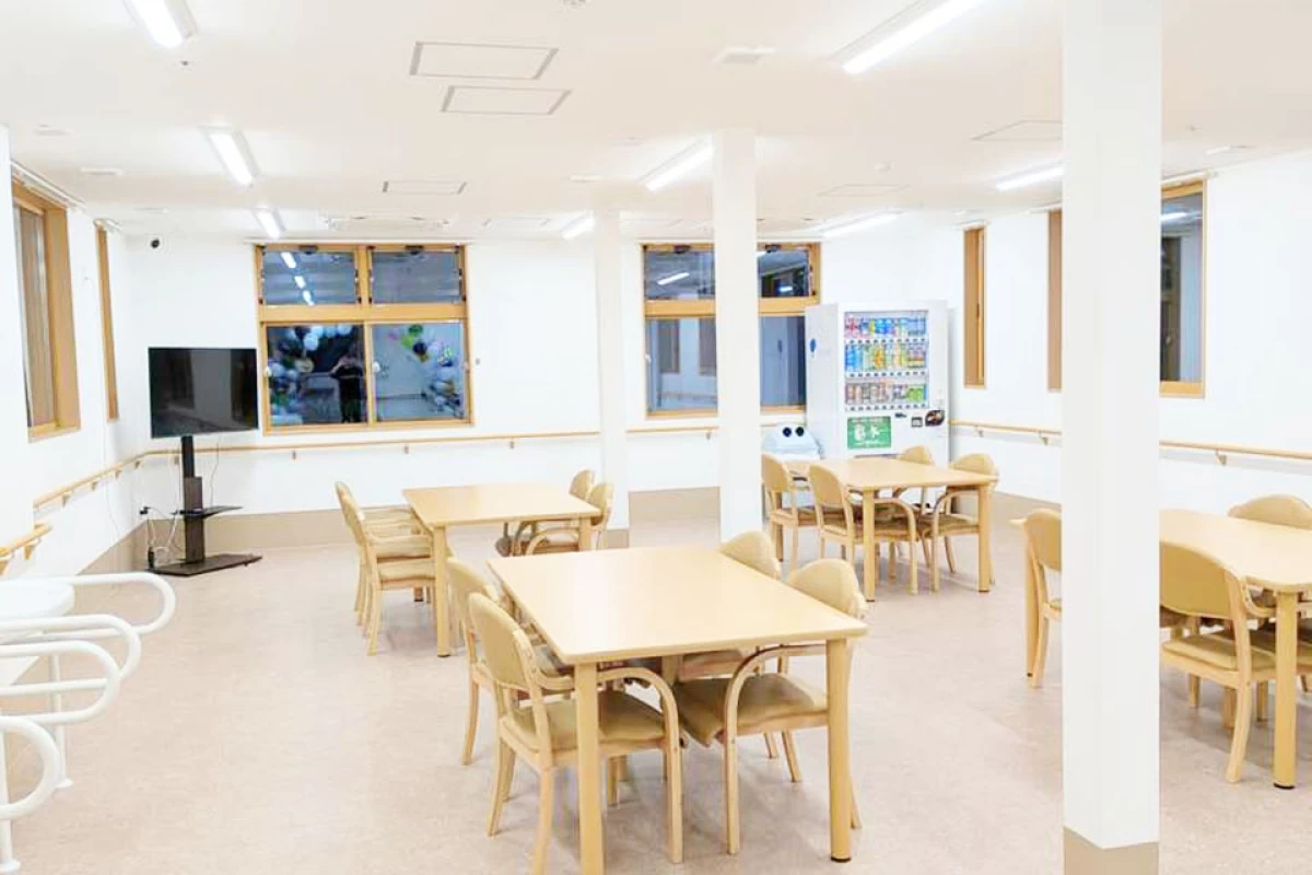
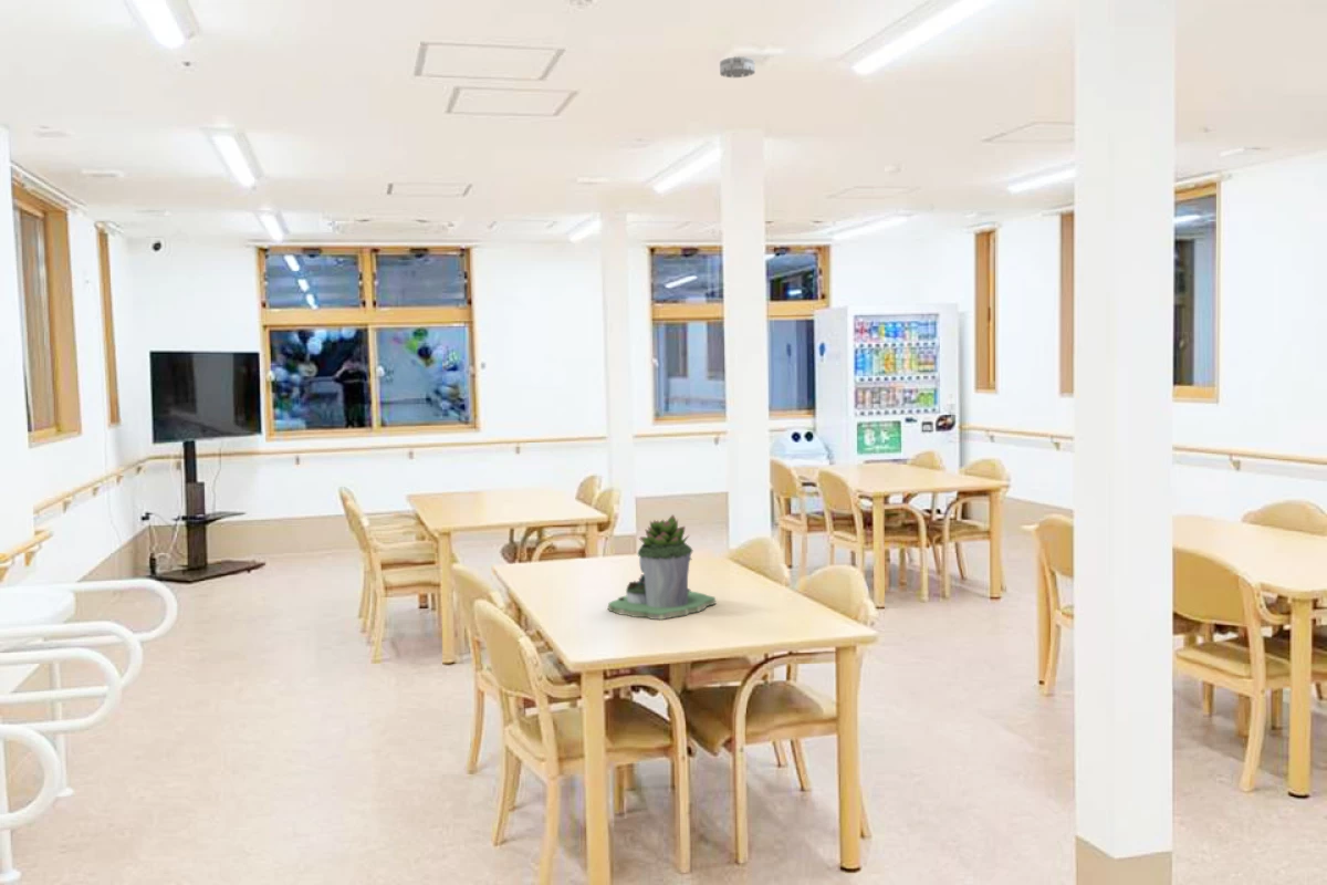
+ succulent planter [607,513,718,621]
+ smoke detector [719,55,756,79]
